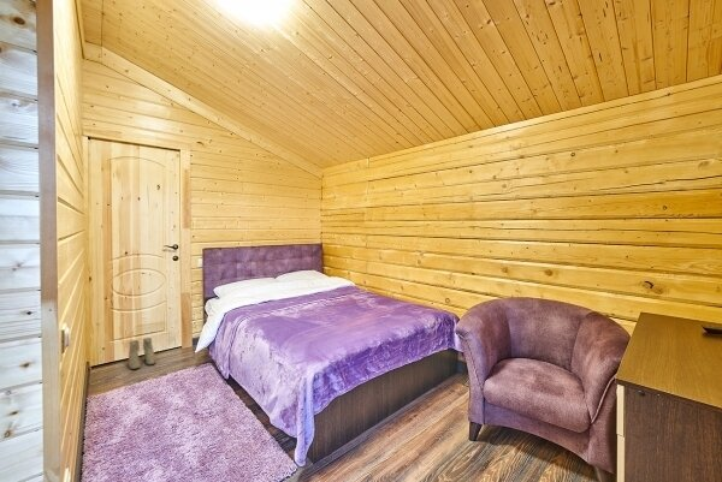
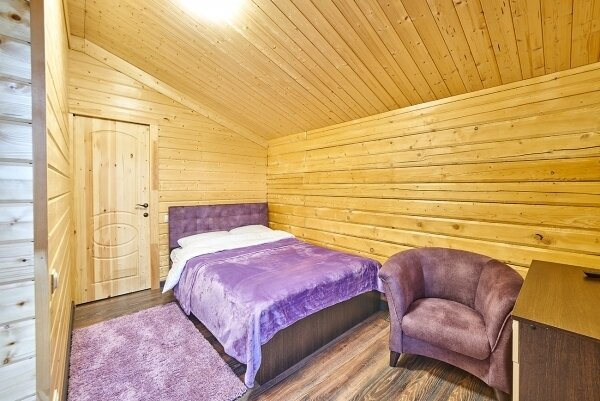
- boots [128,337,156,370]
